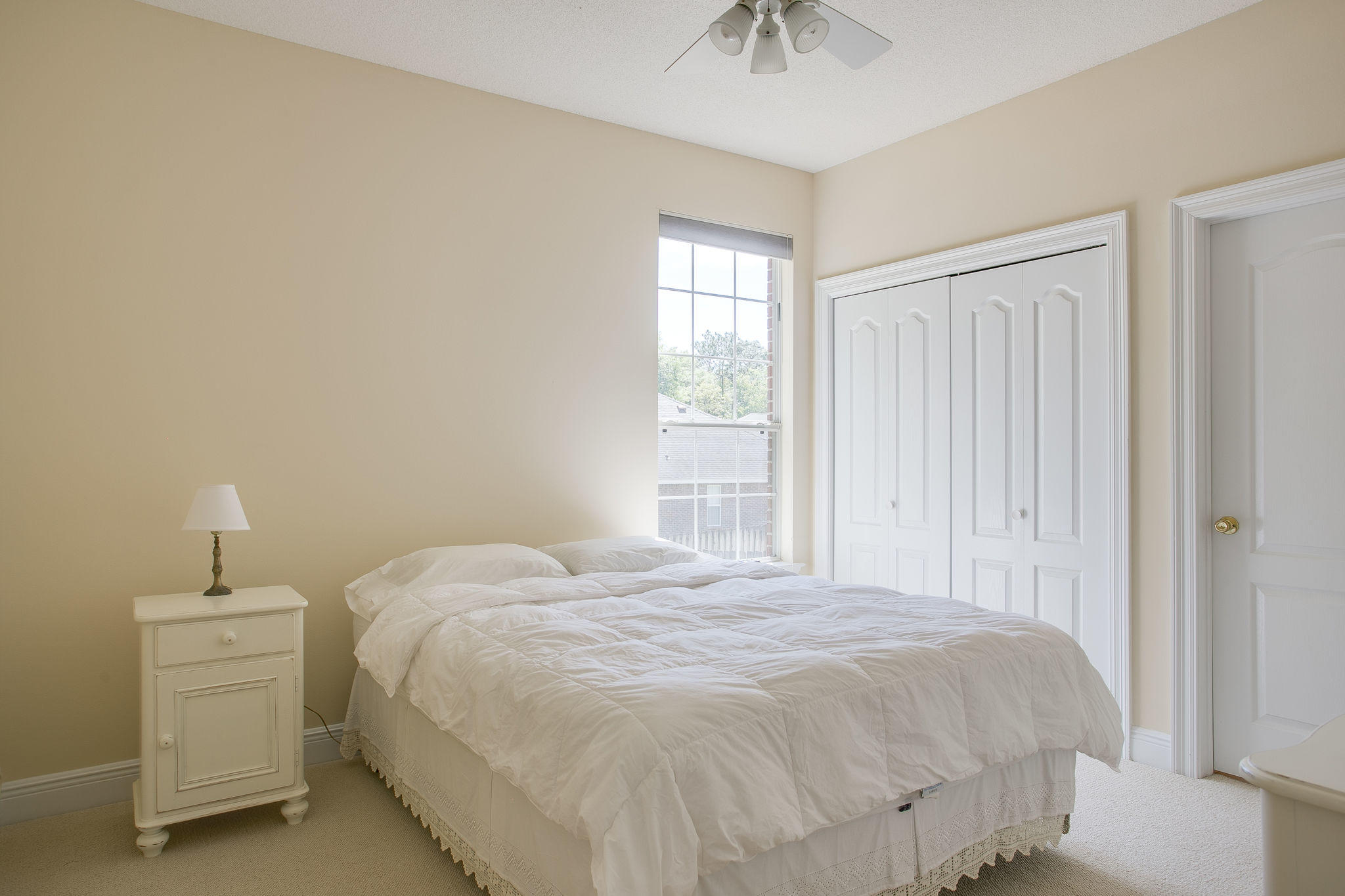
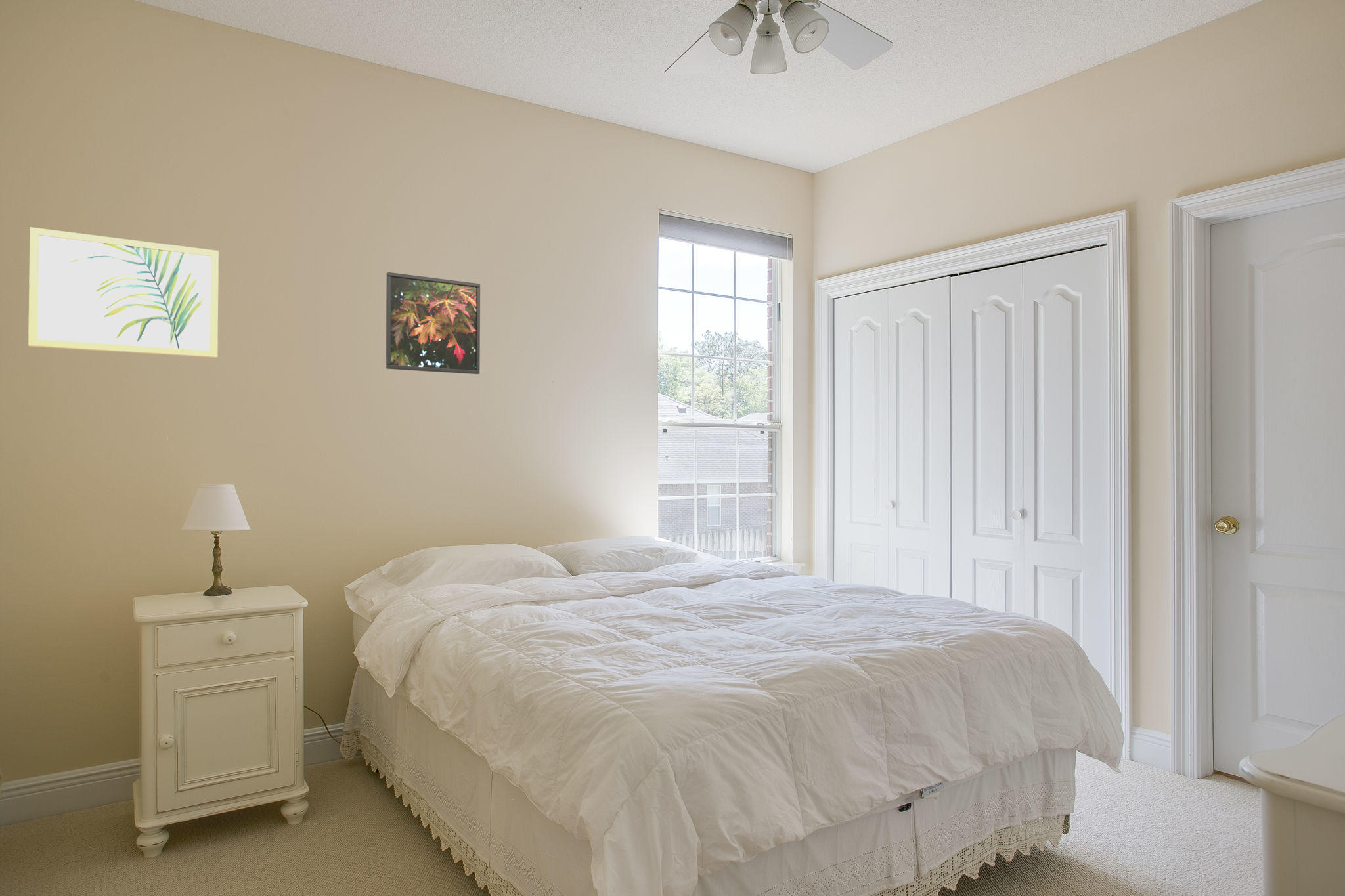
+ wall art [28,226,219,358]
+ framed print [386,272,481,375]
